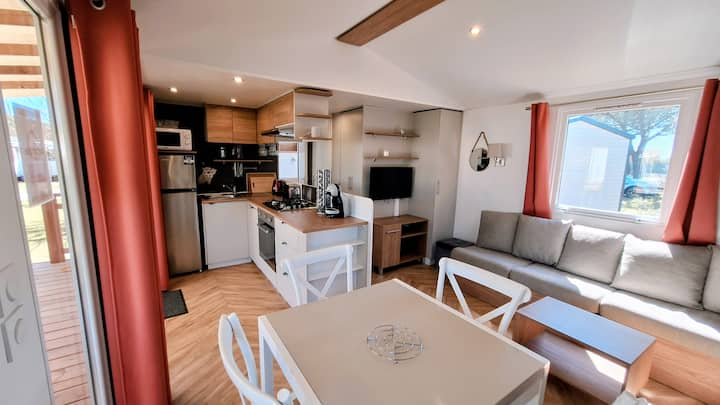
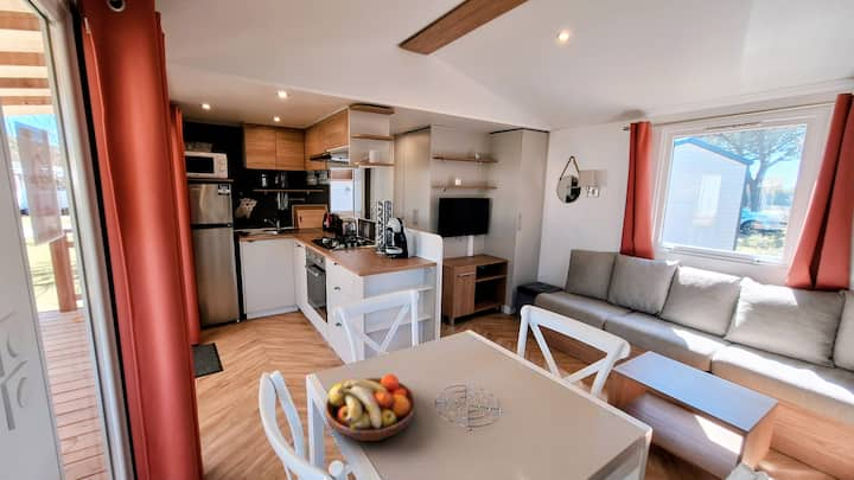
+ fruit bowl [324,373,418,442]
